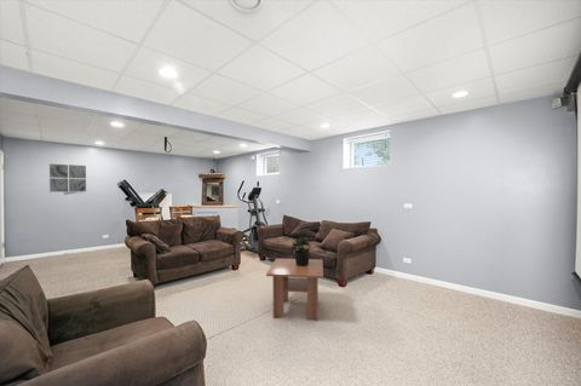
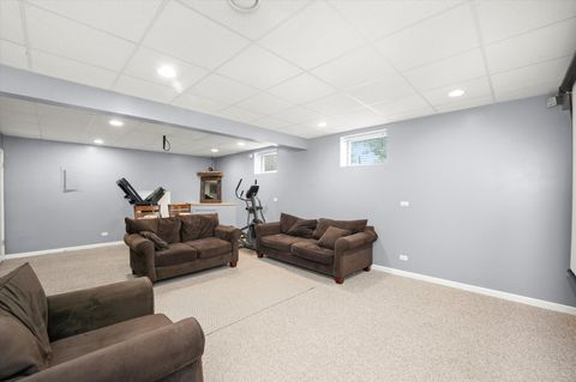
- potted plant [290,235,313,266]
- wall art [48,163,87,194]
- coffee table [265,258,324,322]
